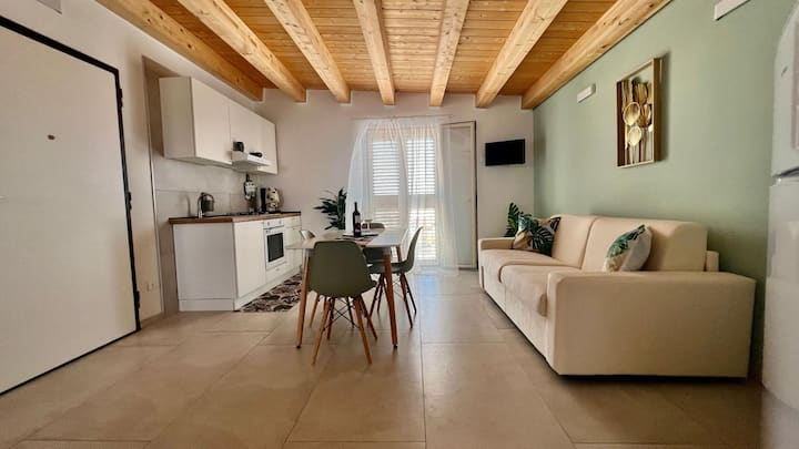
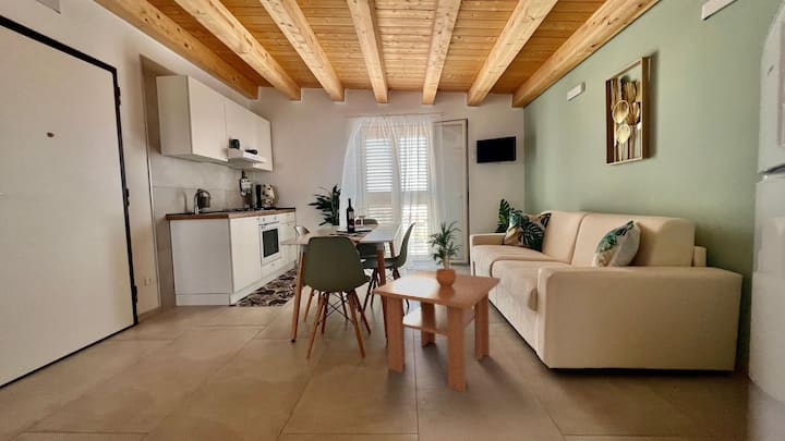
+ coffee table [372,269,502,393]
+ potted plant [425,220,464,287]
